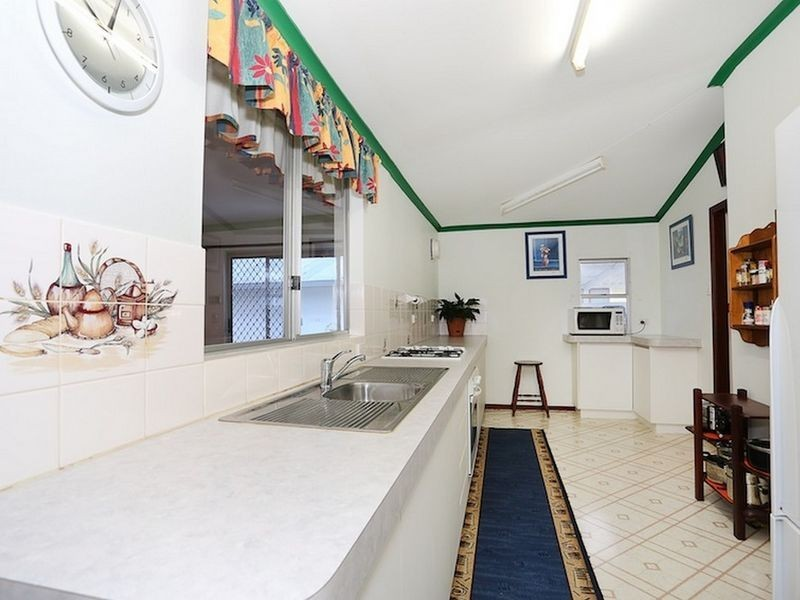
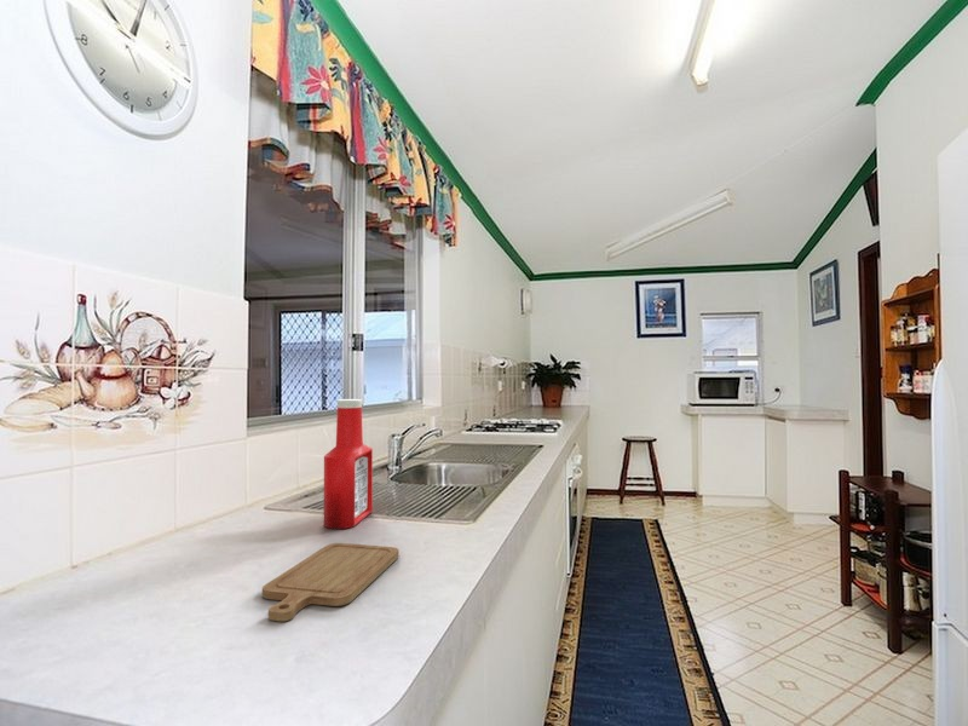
+ chopping board [261,542,401,622]
+ soap bottle [323,398,374,530]
